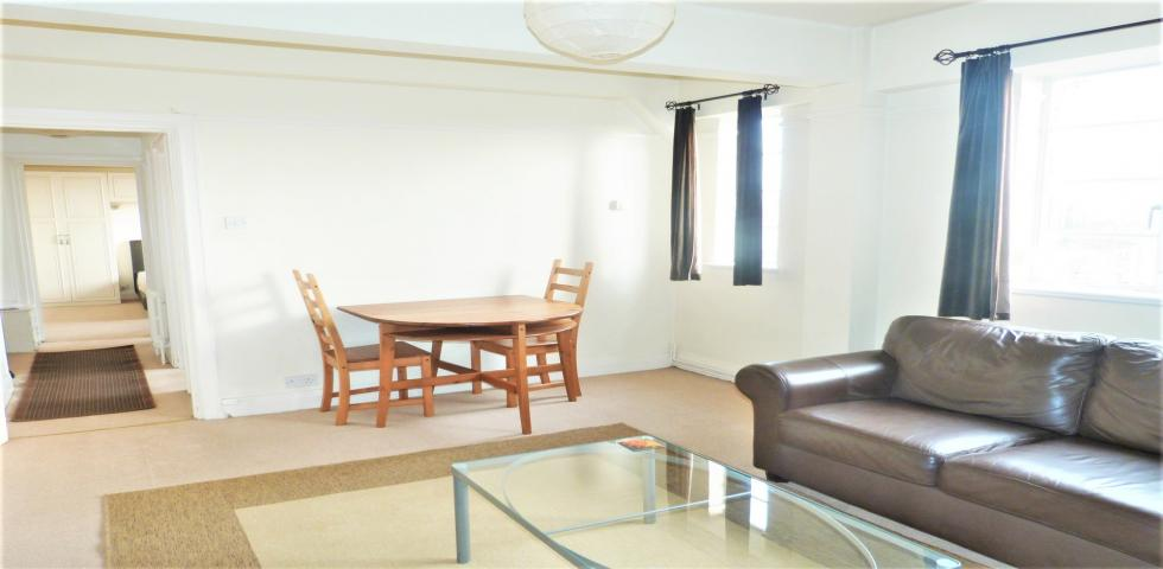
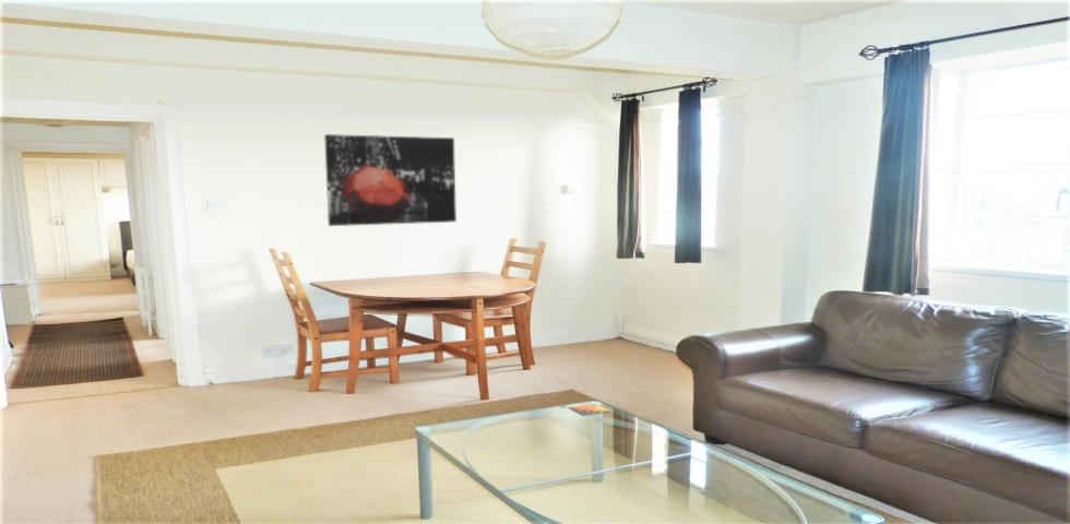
+ wall art [323,133,457,227]
